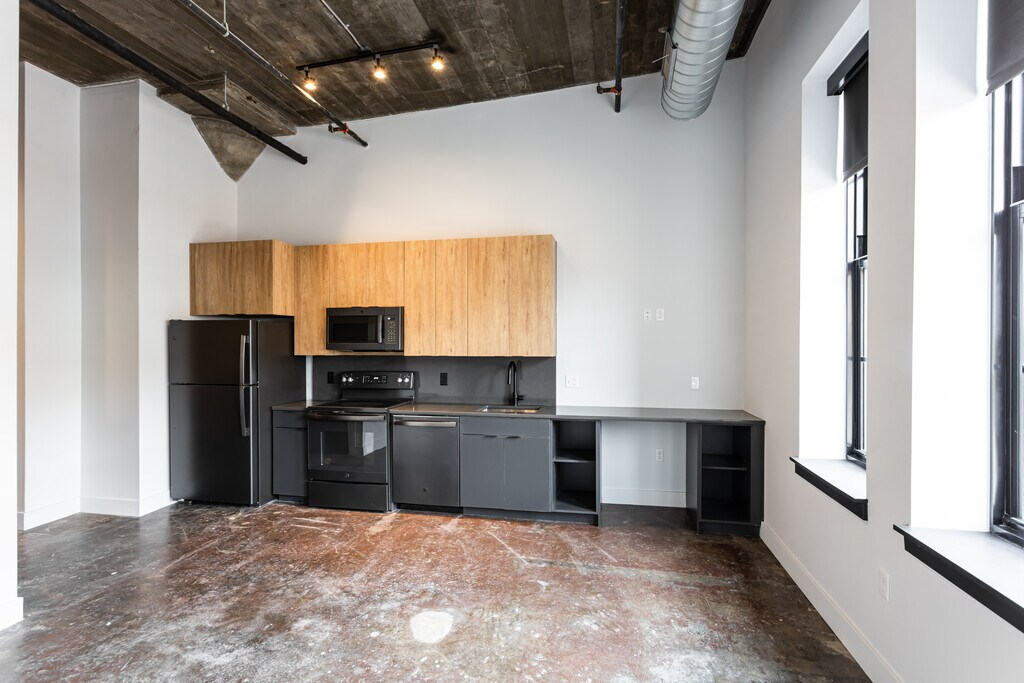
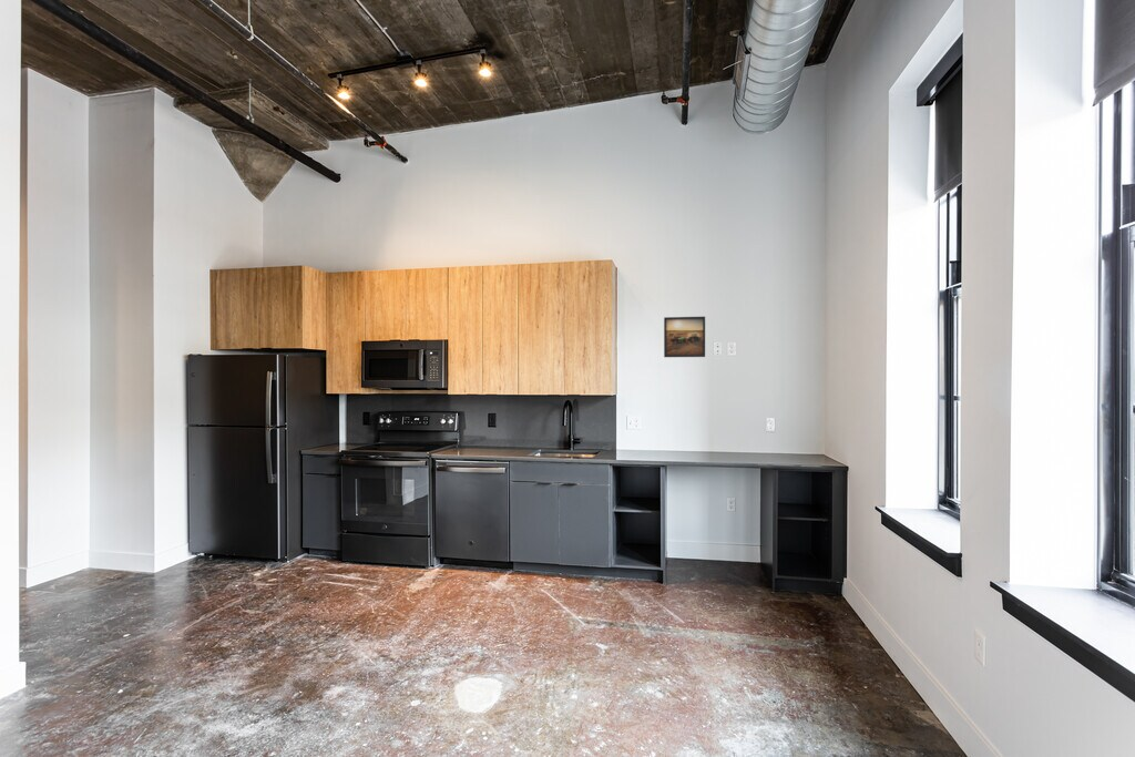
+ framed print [663,316,706,358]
